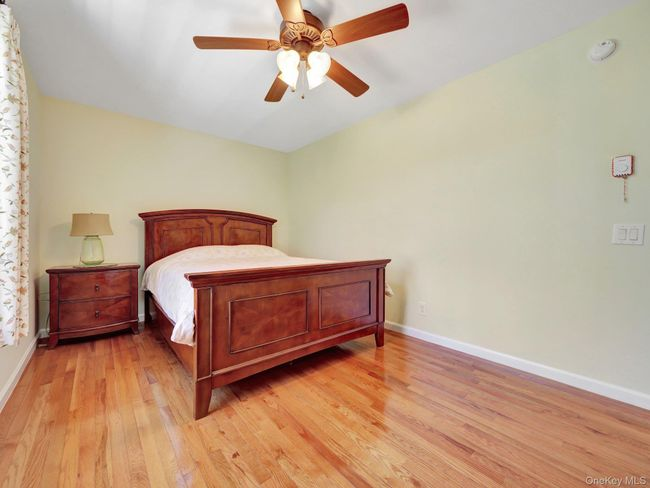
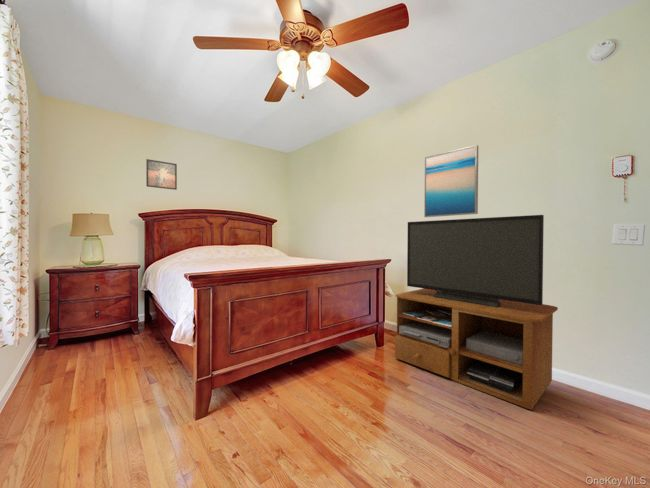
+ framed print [145,158,178,191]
+ tv stand [394,214,559,411]
+ wall art [423,144,479,218]
